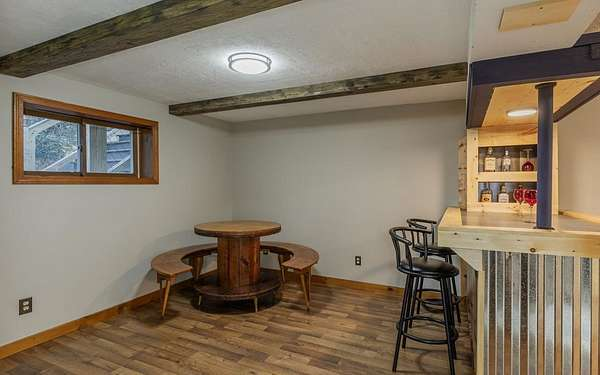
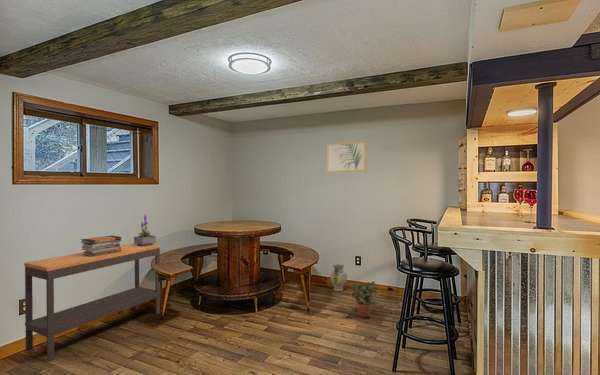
+ potted plant [348,280,380,319]
+ ceramic jug [329,264,348,292]
+ wall art [326,140,368,173]
+ book stack [80,234,122,257]
+ console table [23,242,161,362]
+ potted plant [133,212,157,246]
